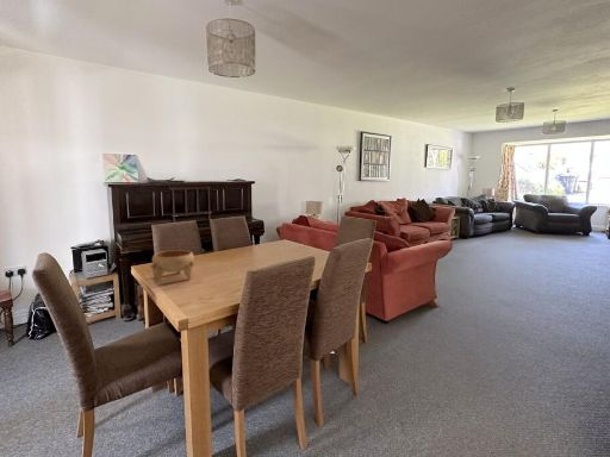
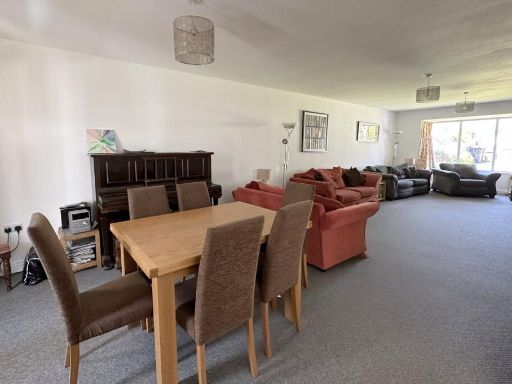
- bowl [149,249,195,283]
